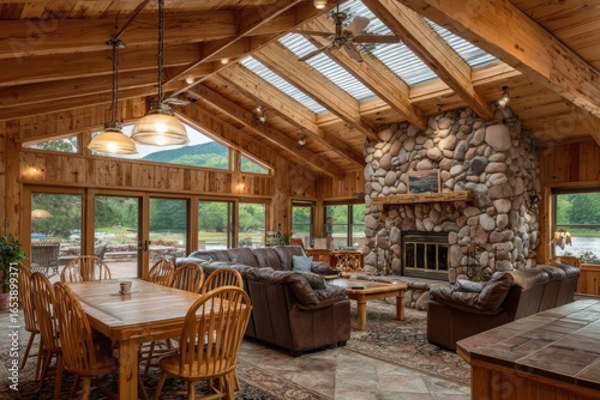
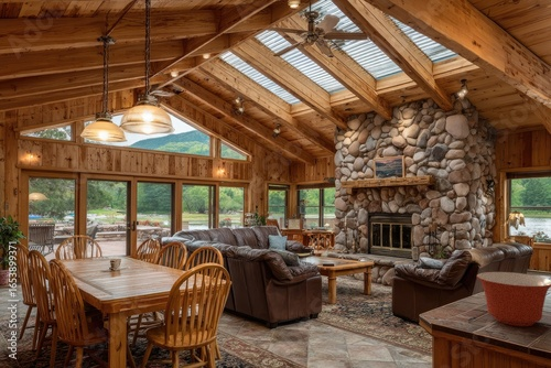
+ mixing bowl [476,271,551,327]
